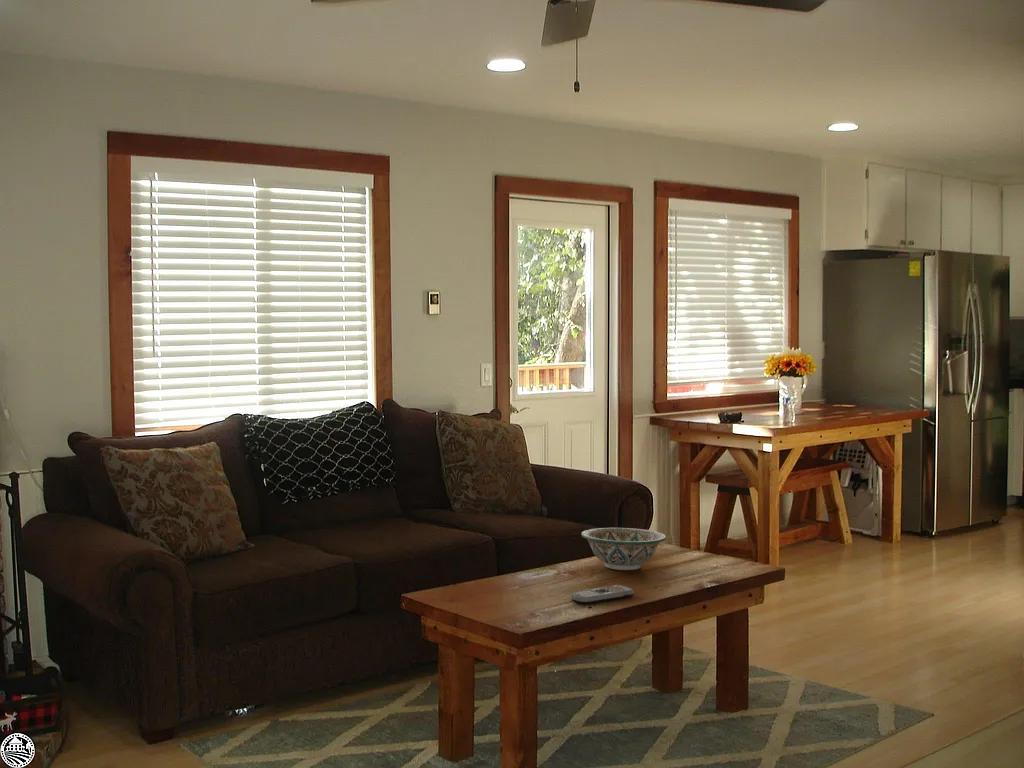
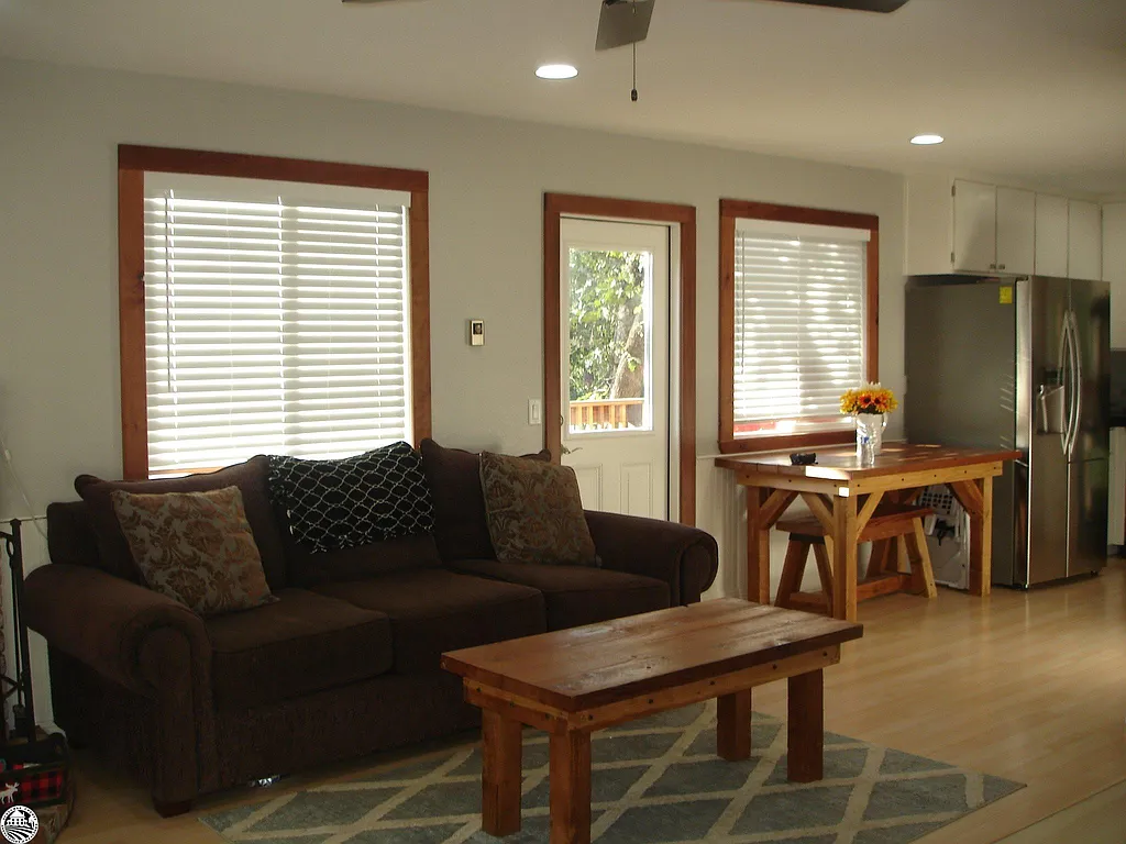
- remote control [570,584,635,604]
- decorative bowl [580,527,667,571]
